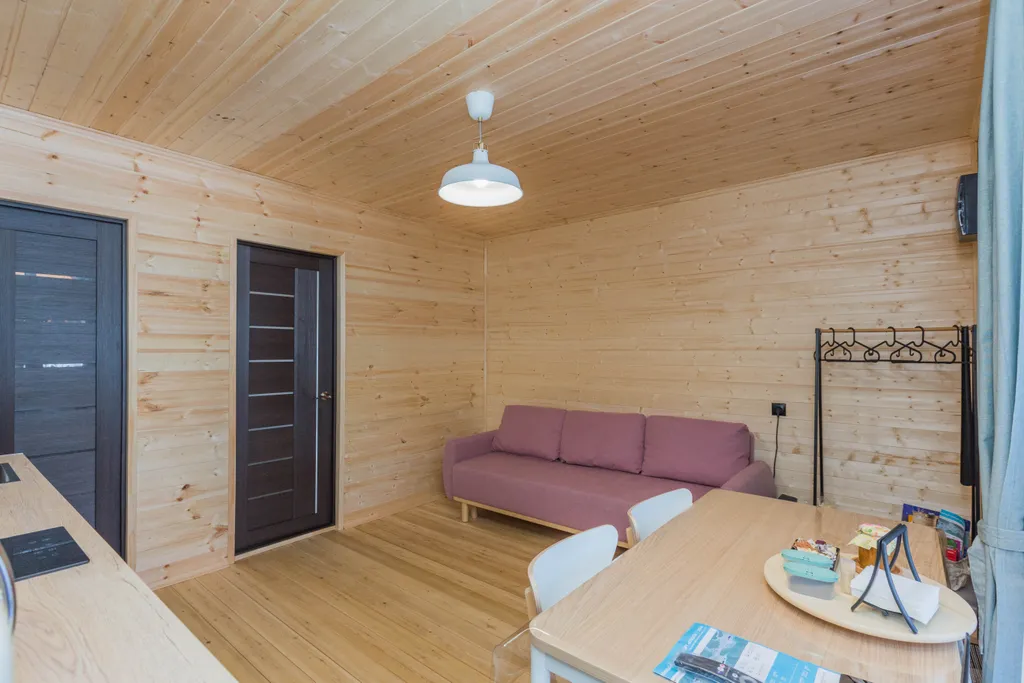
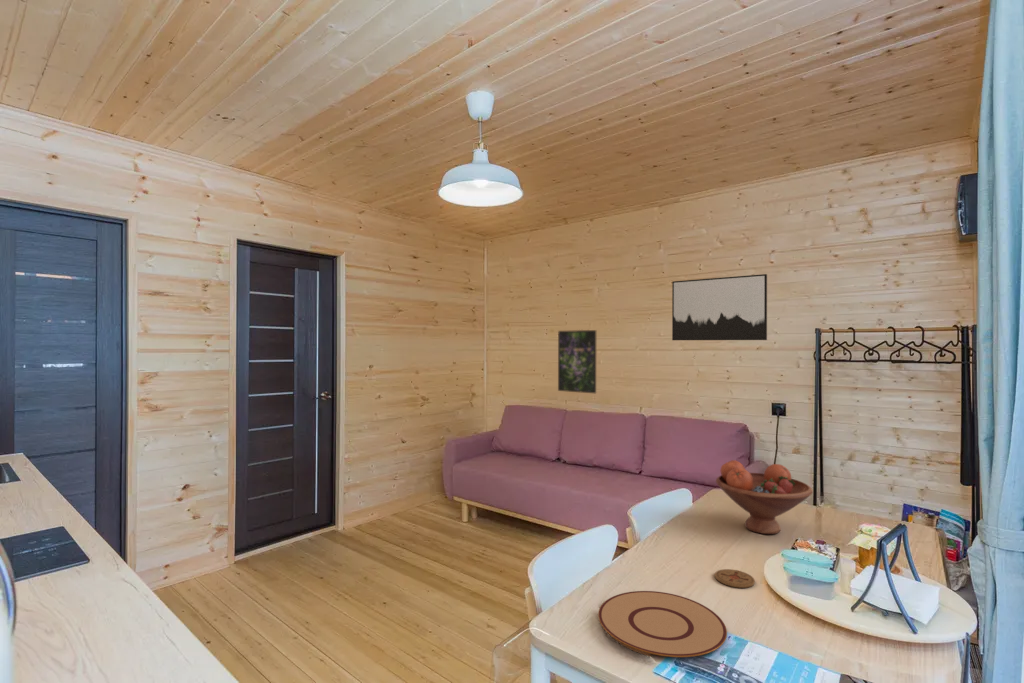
+ plate [597,590,728,658]
+ wall art [671,273,768,341]
+ coaster [714,568,756,589]
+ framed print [557,329,597,394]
+ fruit bowl [715,459,814,535]
